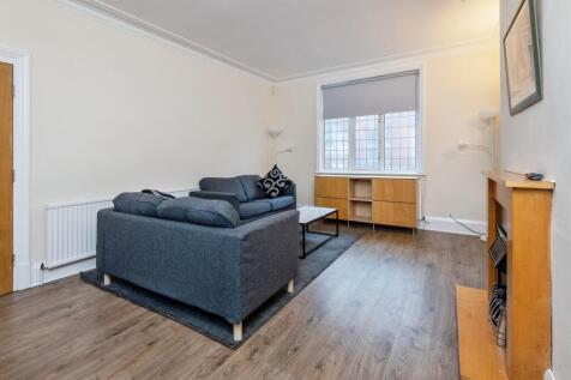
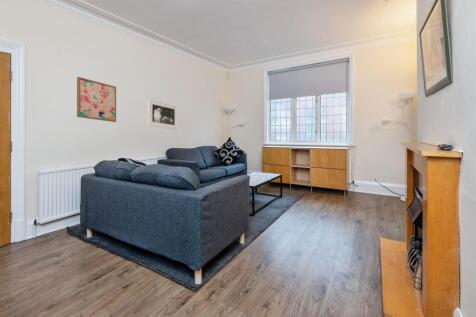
+ wall art [76,76,117,123]
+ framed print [147,98,179,130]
